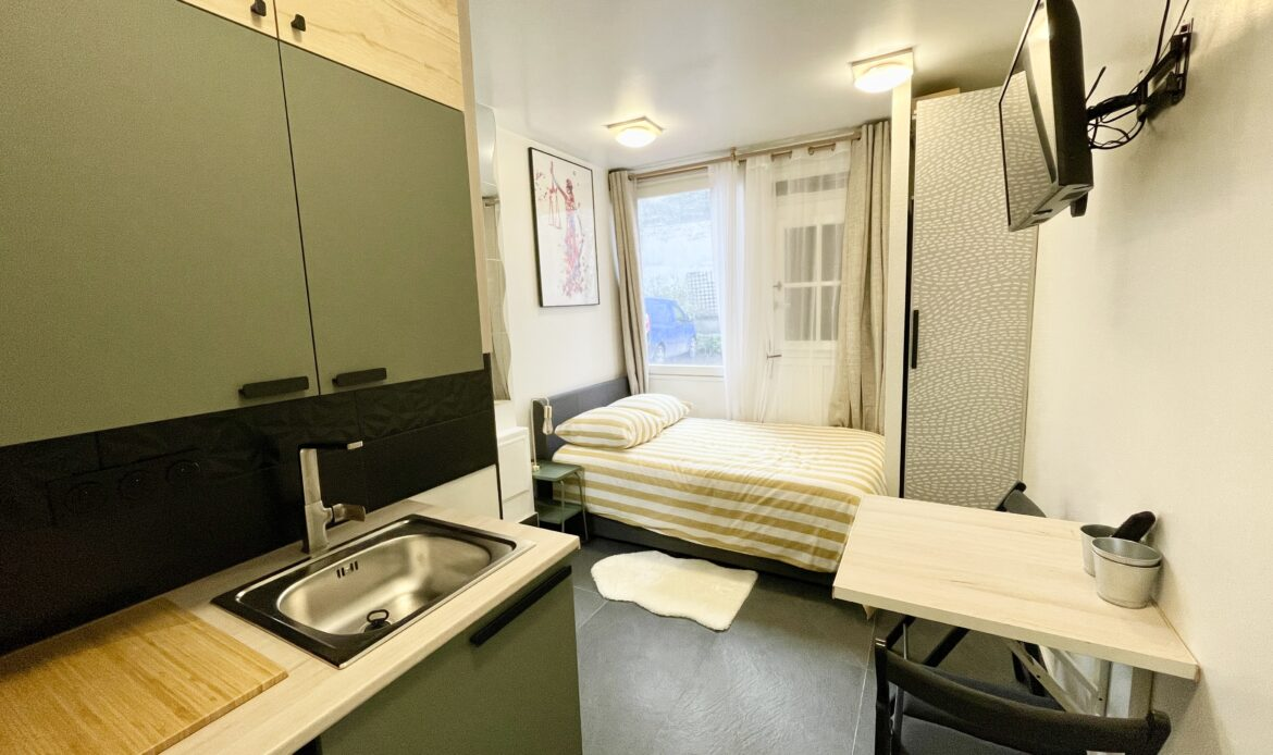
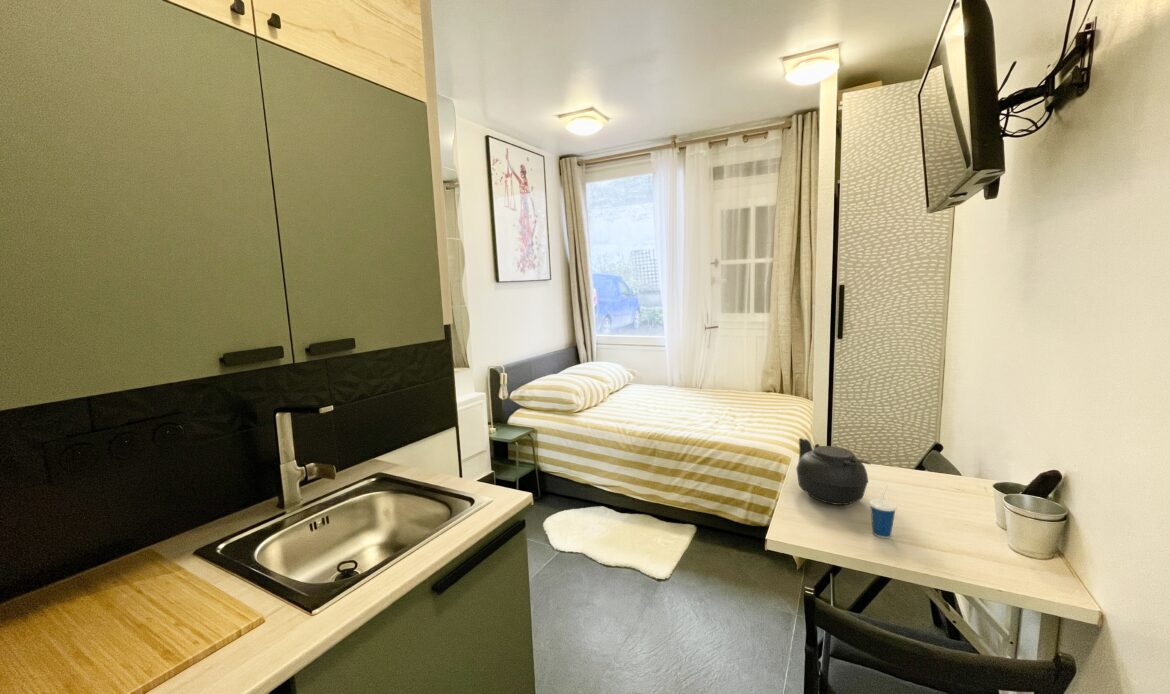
+ cup [868,484,898,539]
+ teapot [795,437,872,506]
